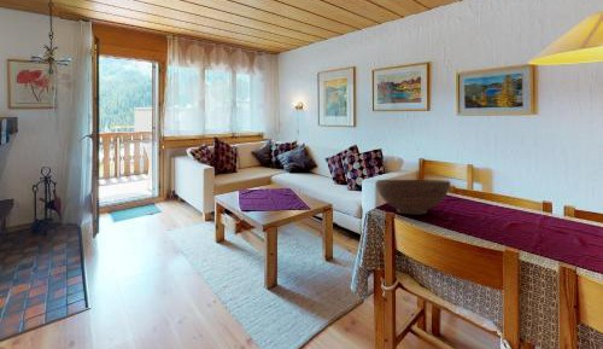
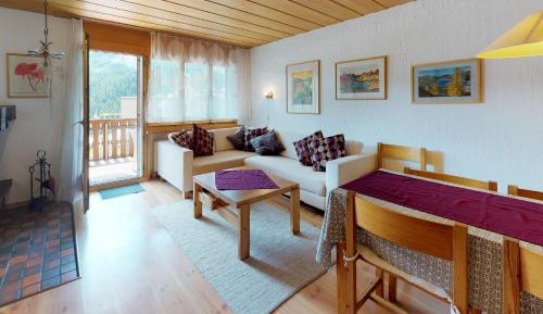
- fruit bowl [375,179,451,216]
